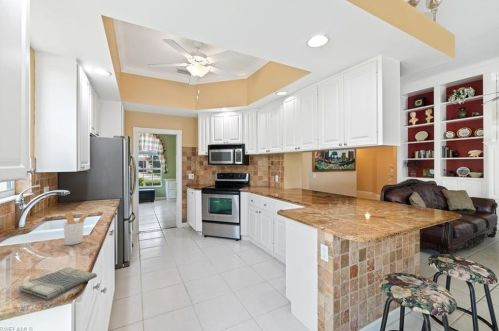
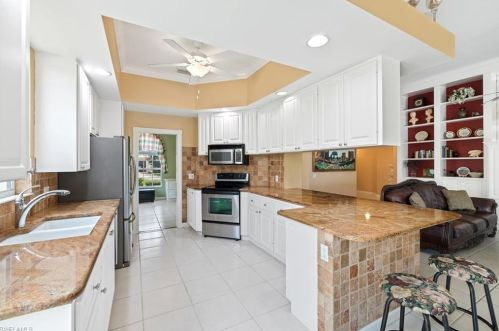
- utensil holder [62,210,93,246]
- dish towel [18,266,98,301]
